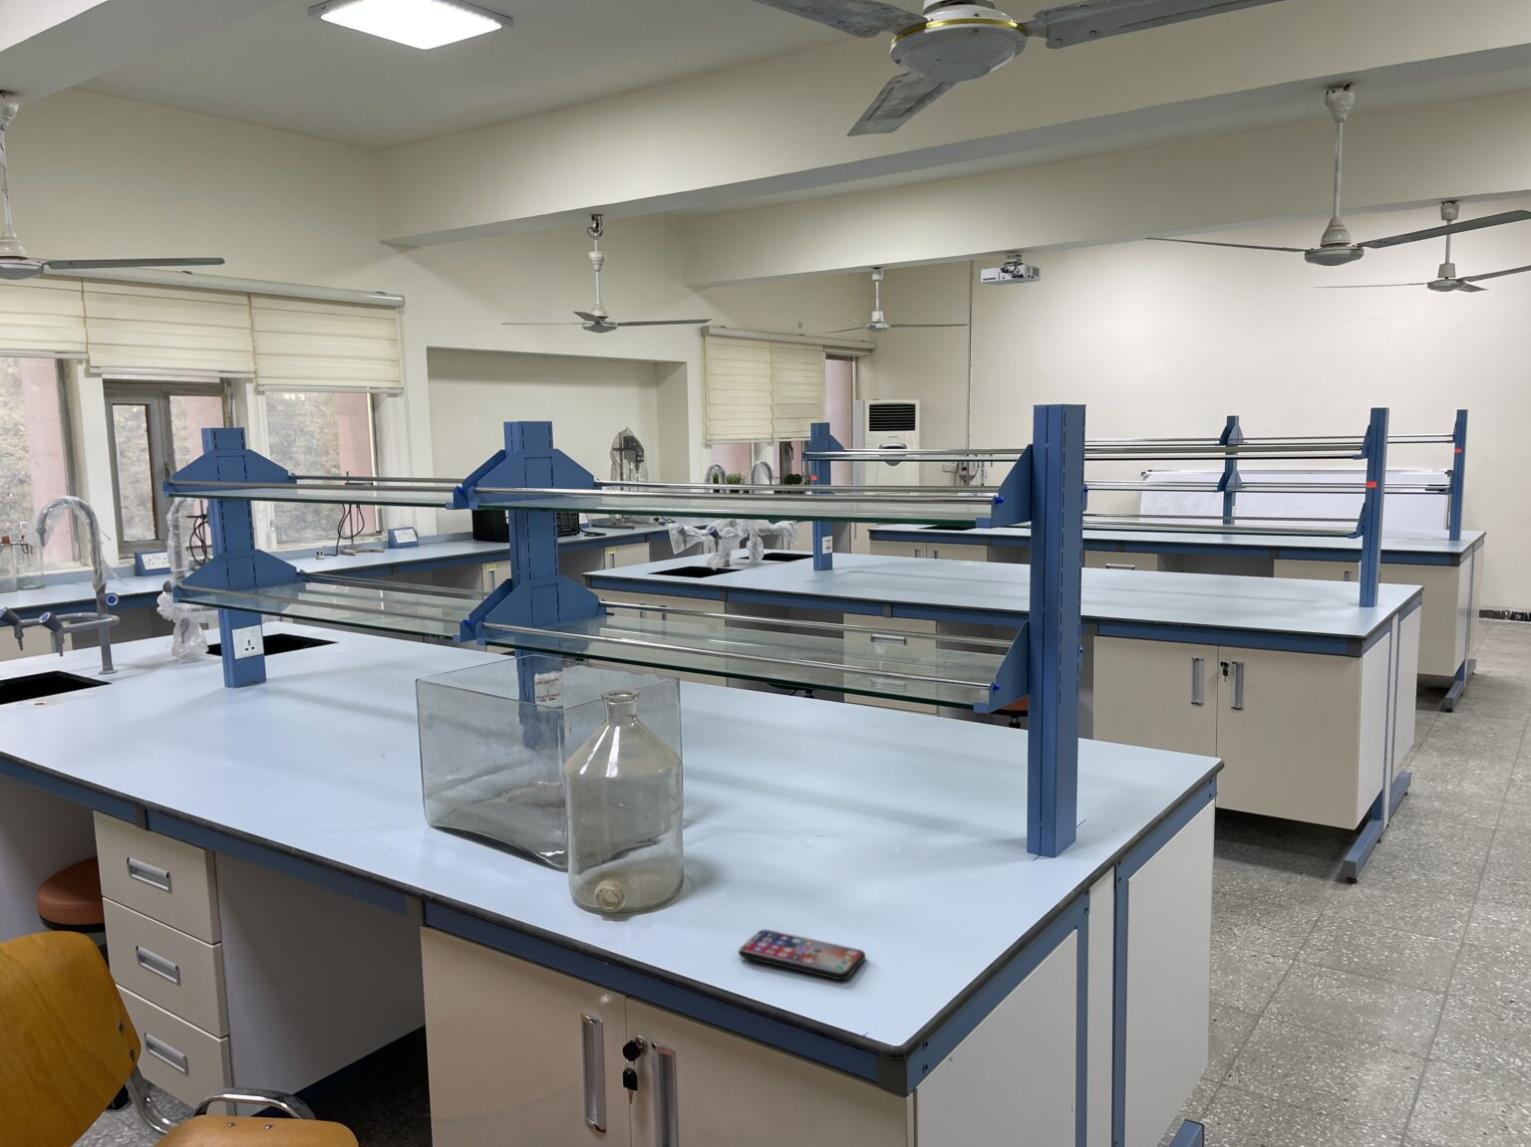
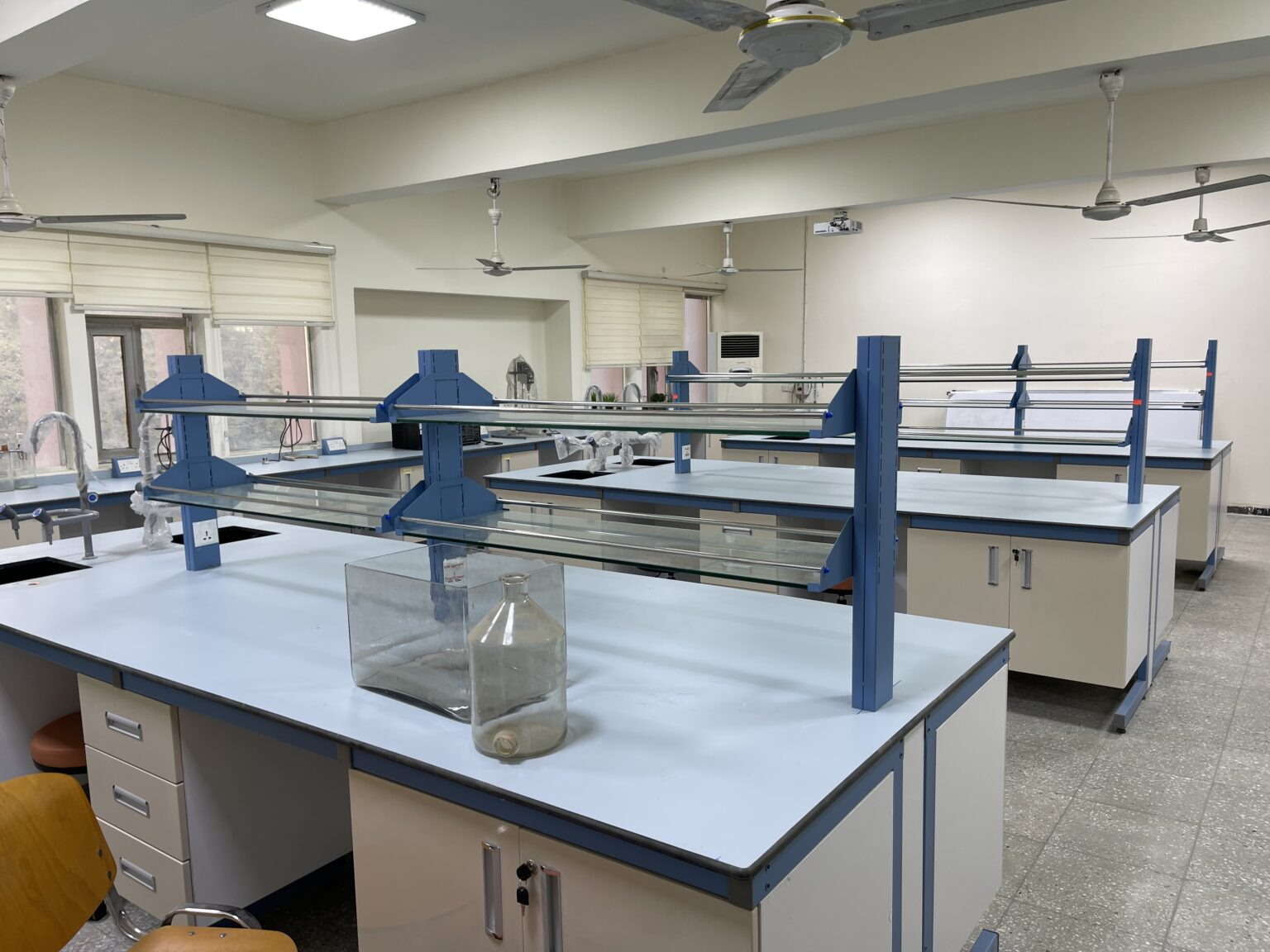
- smartphone [738,928,867,981]
